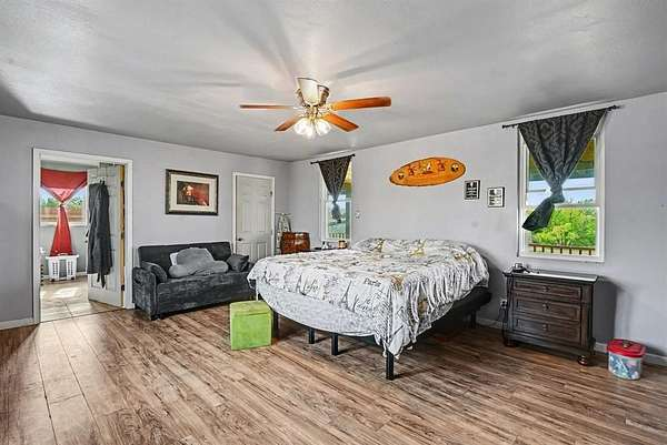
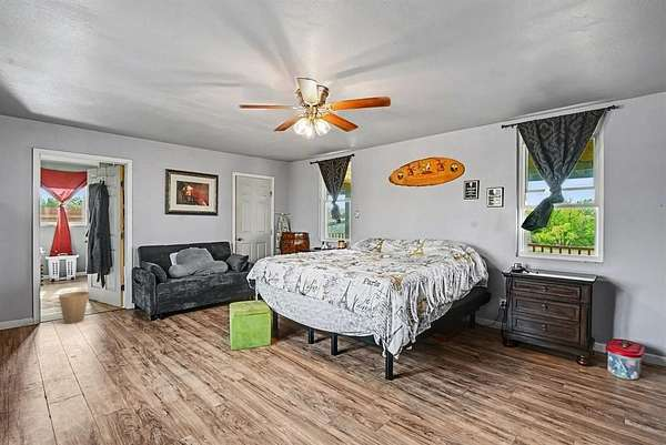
+ trash can [58,291,90,325]
